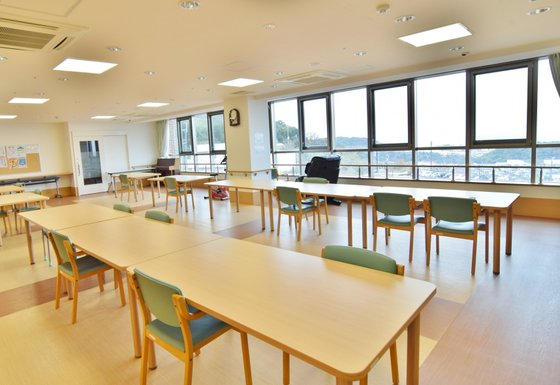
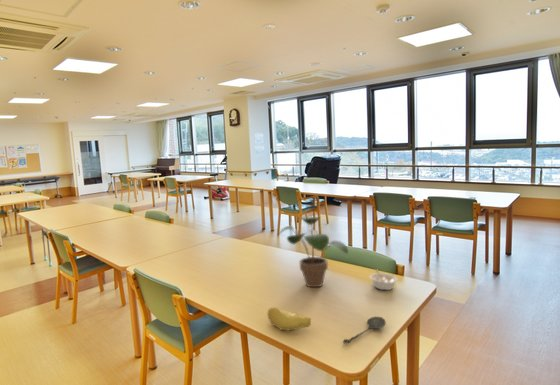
+ spoon [342,316,387,345]
+ legume [368,268,398,291]
+ potted plant [278,215,349,288]
+ banana [266,306,312,332]
